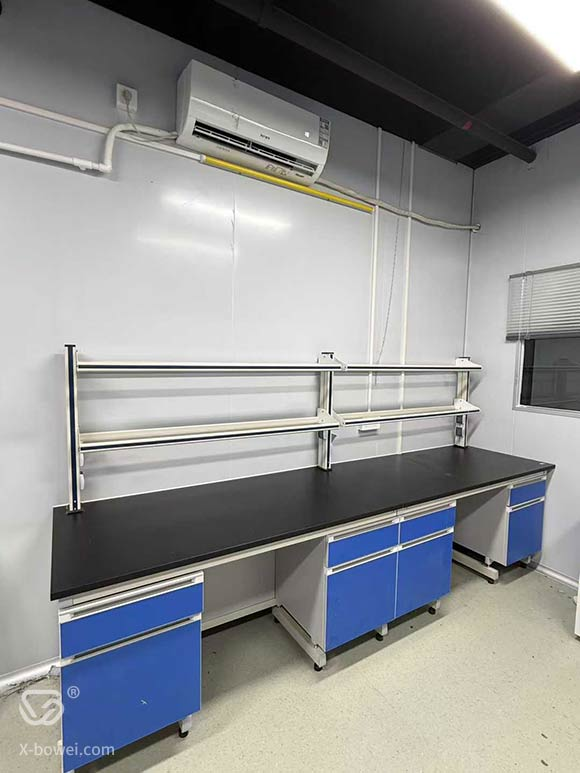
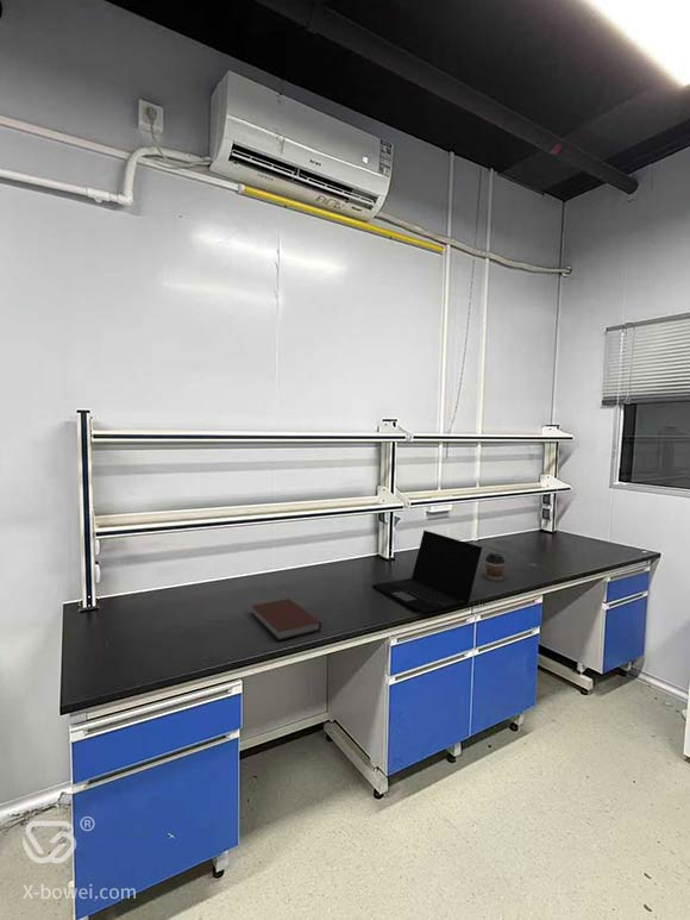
+ book [250,597,322,642]
+ coffee cup [484,552,507,582]
+ laptop [371,528,483,617]
